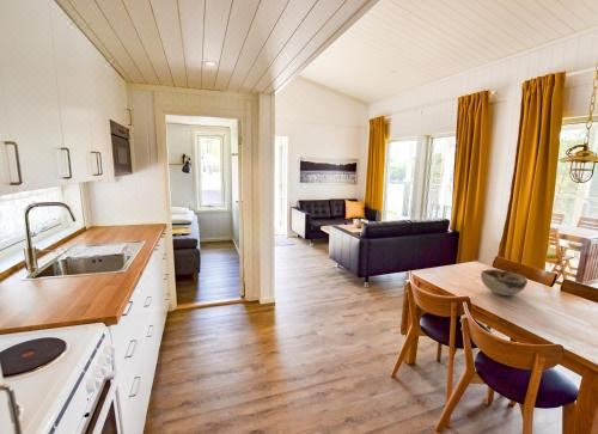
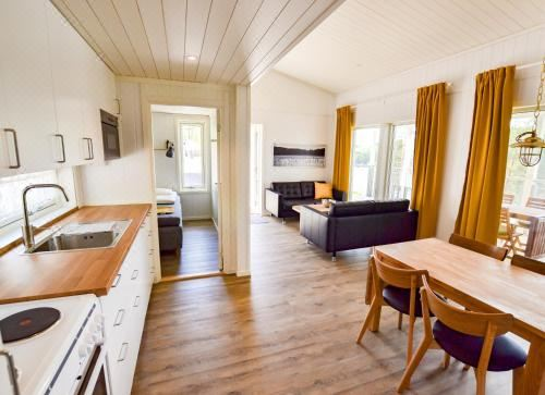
- decorative bowl [480,268,529,297]
